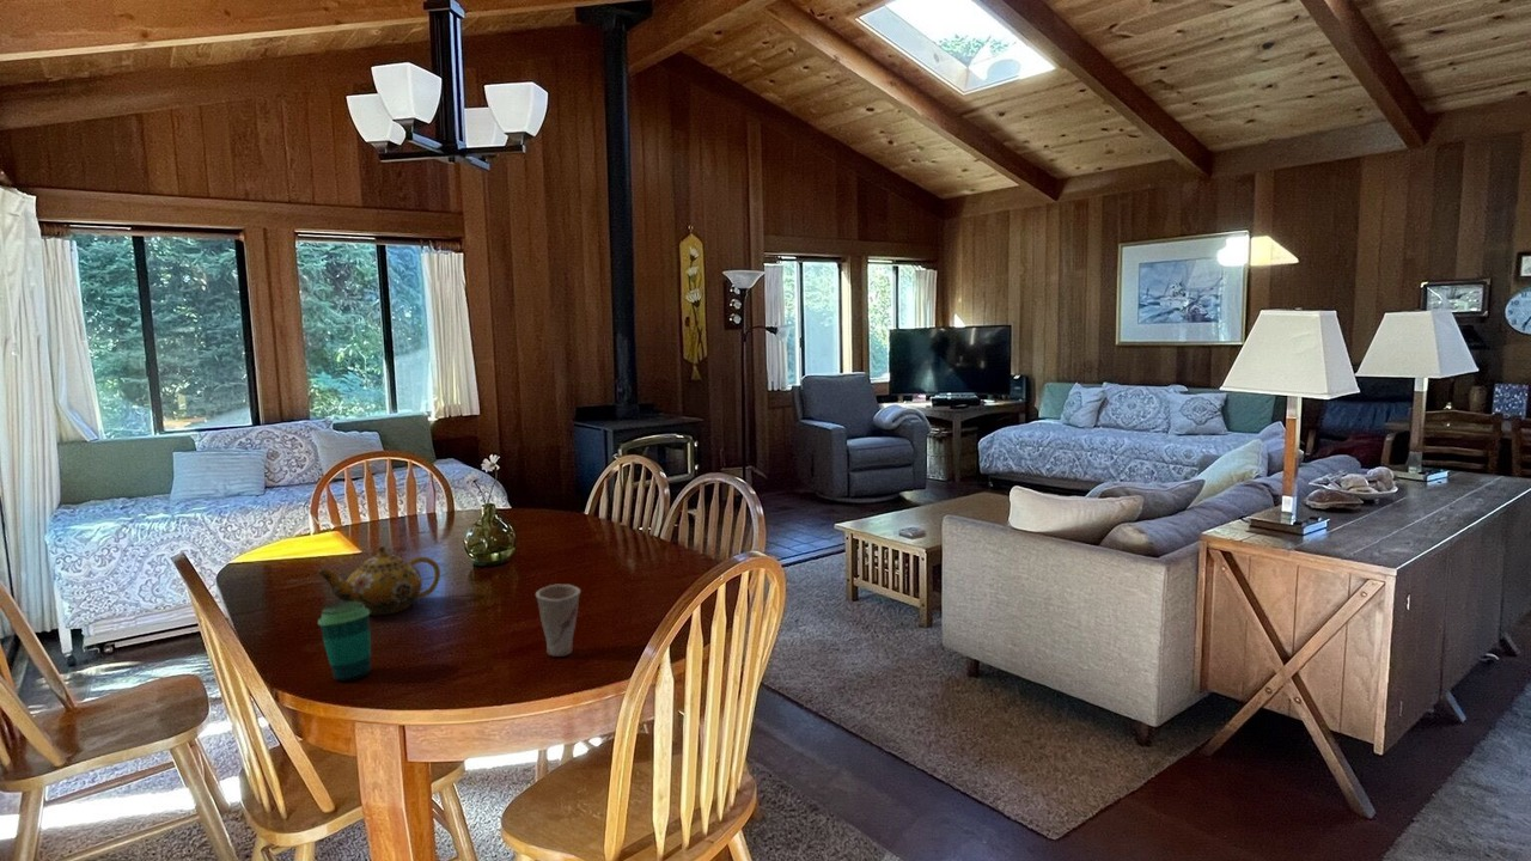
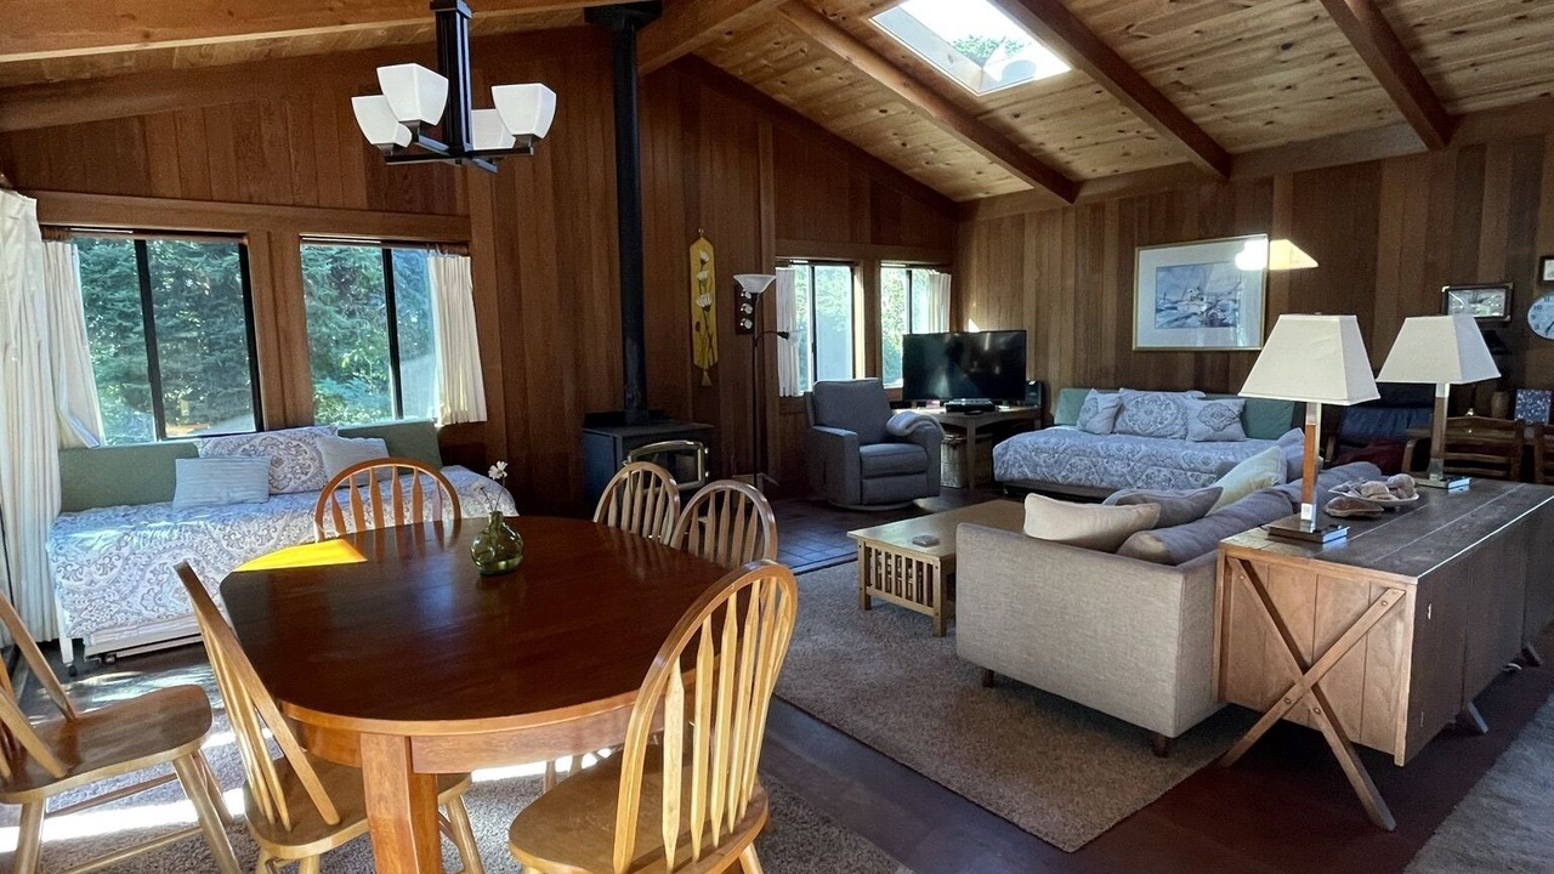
- cup [317,602,372,683]
- teapot [317,545,441,616]
- cup [535,584,581,658]
